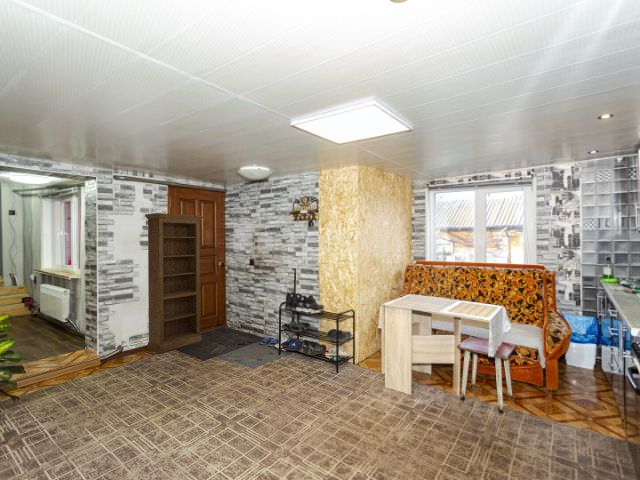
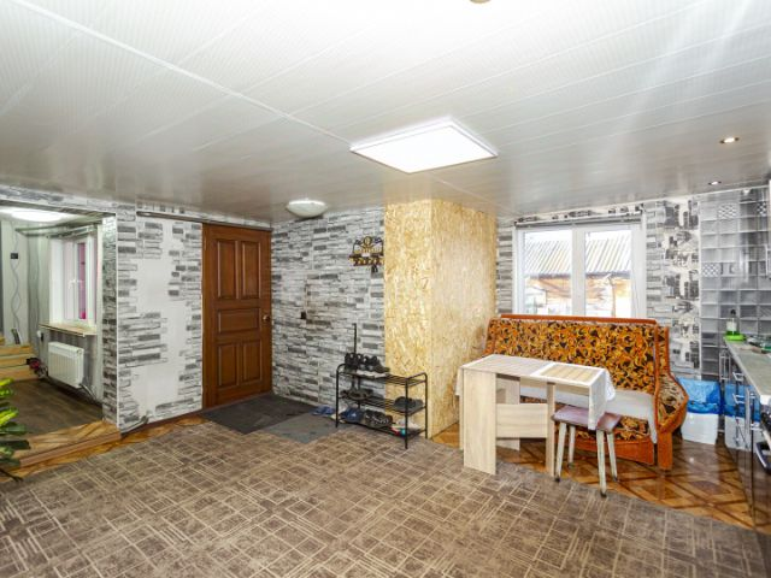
- bookshelf [144,212,205,354]
